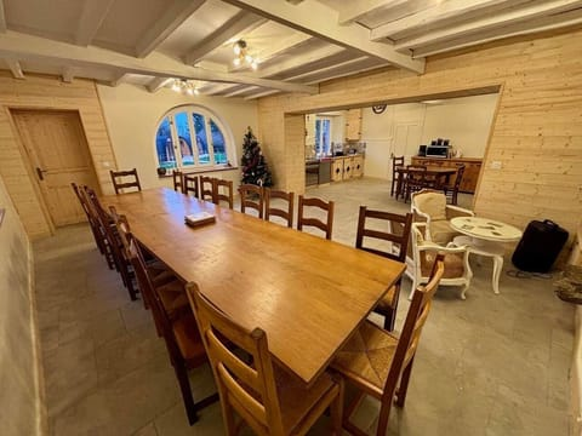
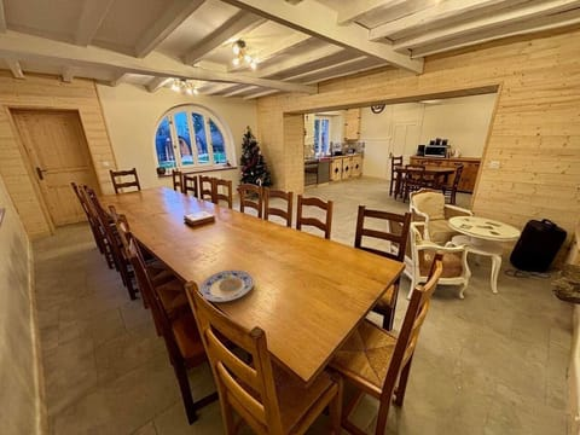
+ plate [198,268,255,303]
